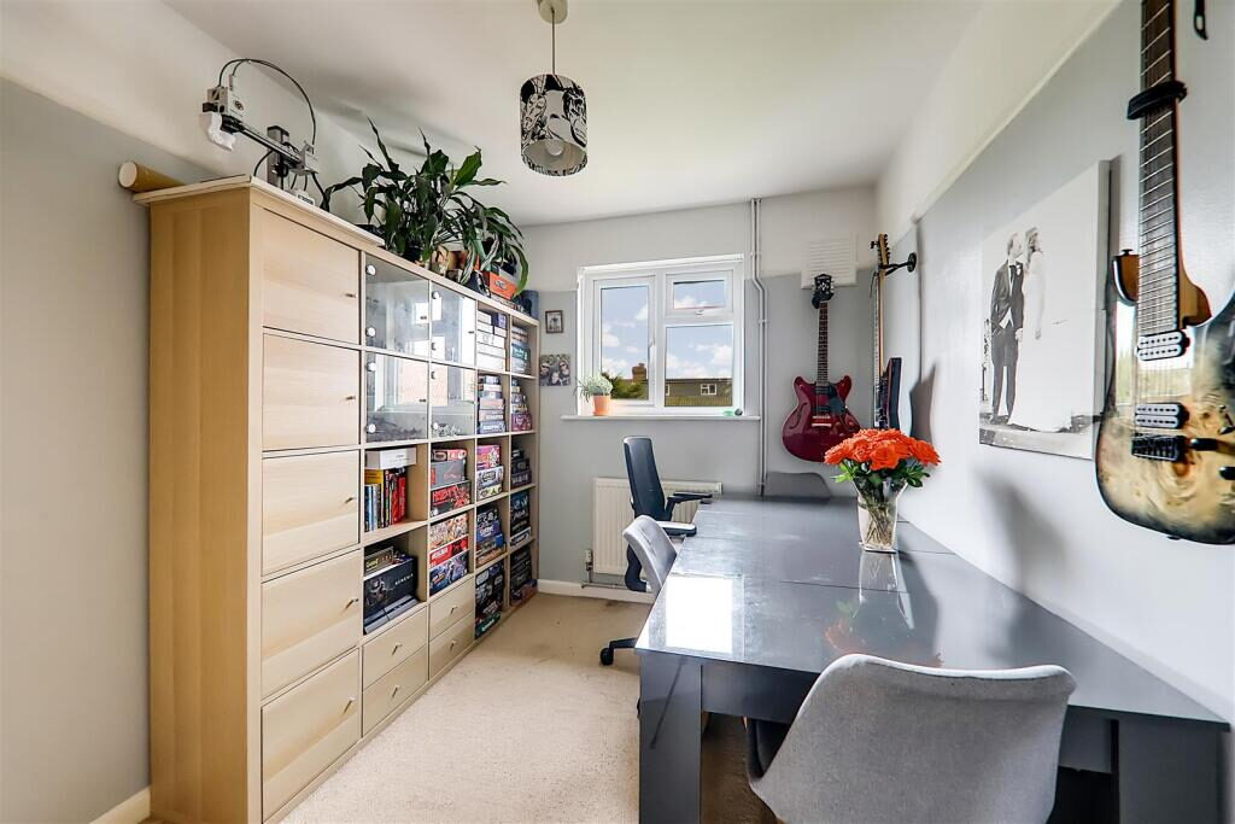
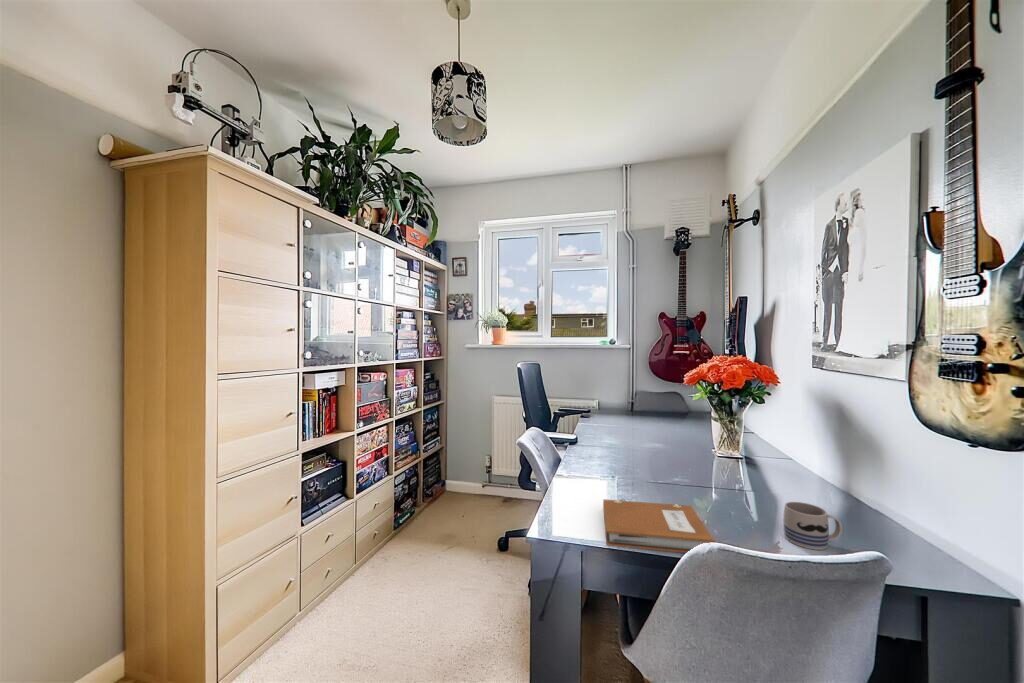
+ mug [782,501,843,551]
+ notebook [602,498,715,554]
